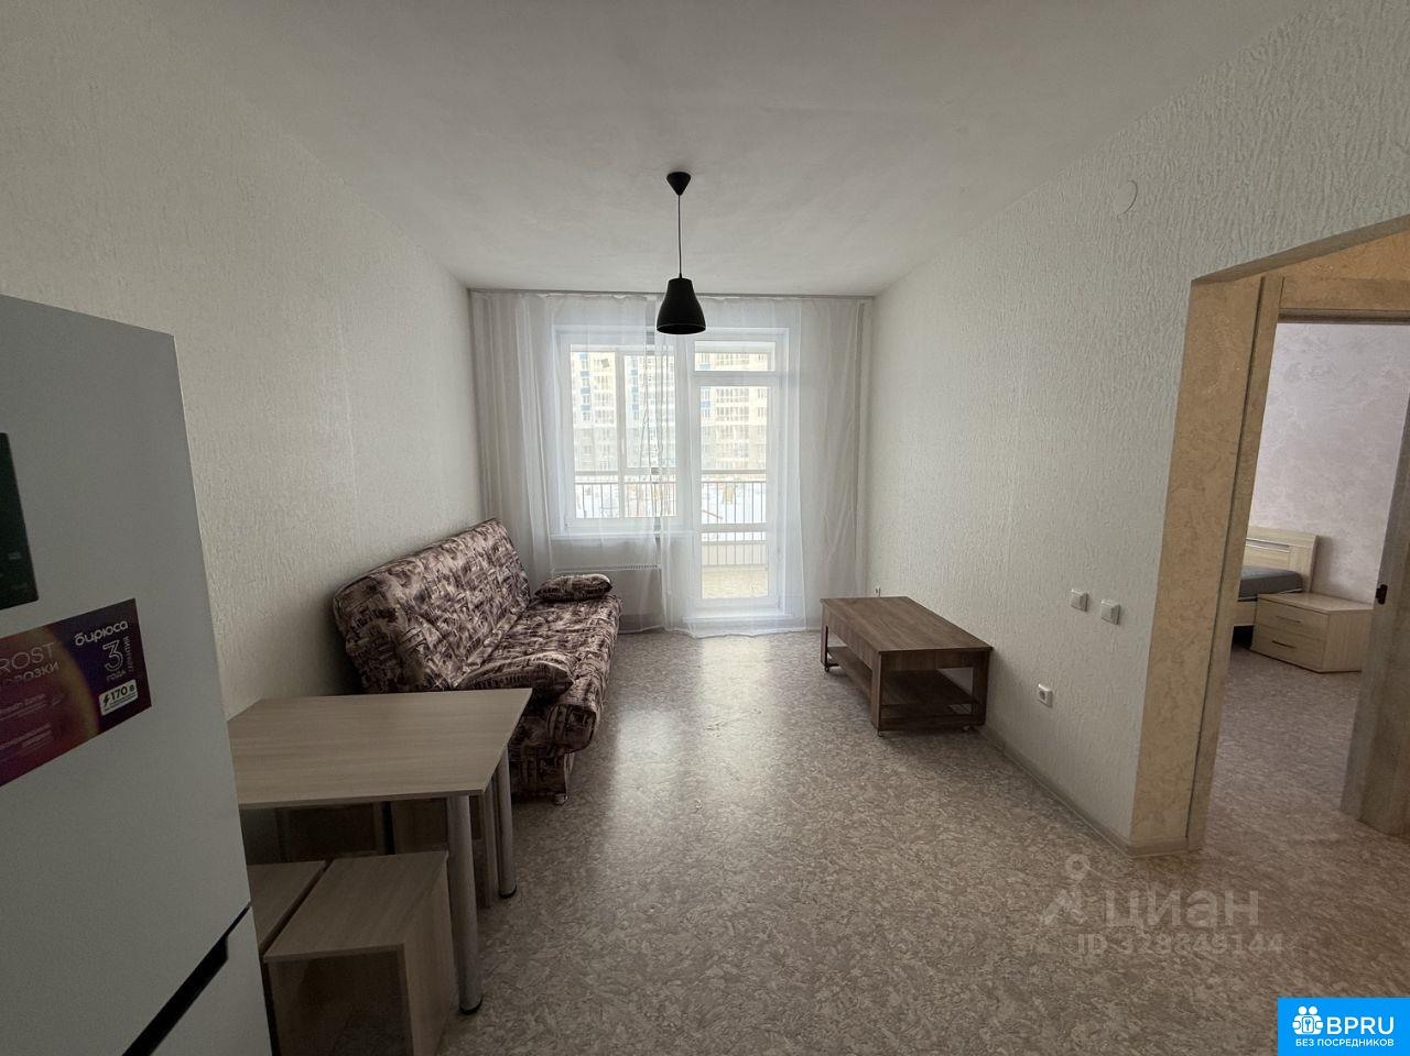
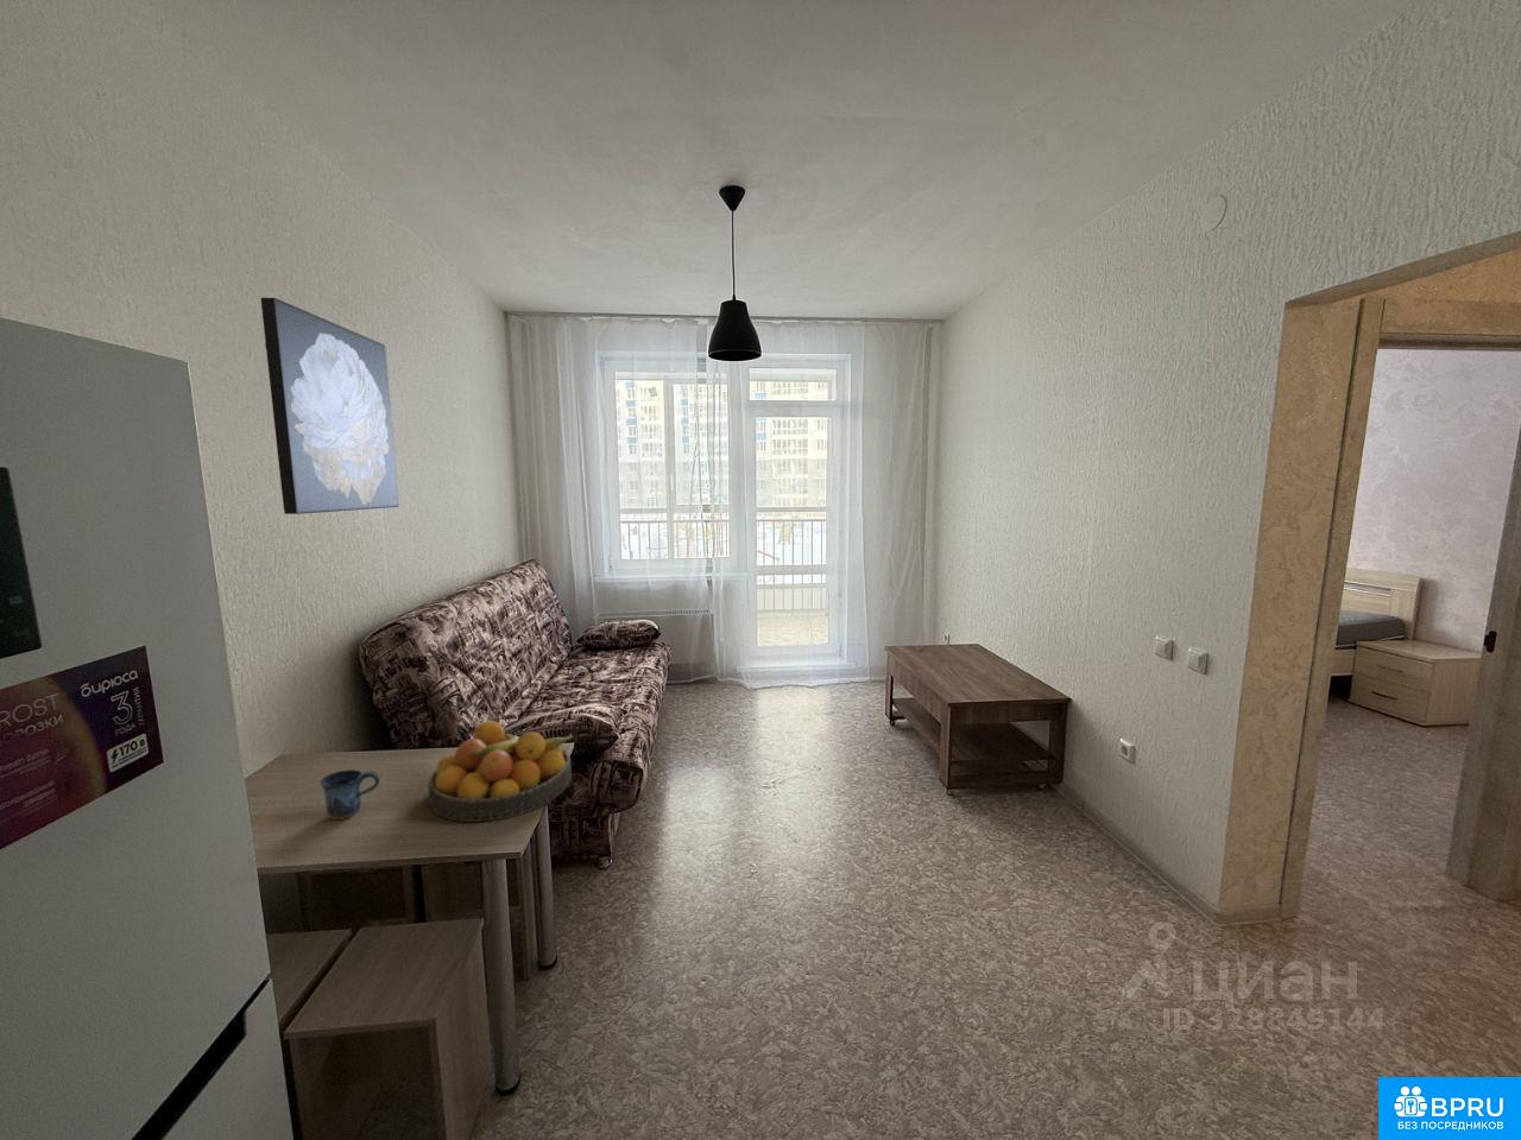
+ wall art [260,297,399,515]
+ mug [319,769,381,820]
+ fruit bowl [426,720,574,823]
